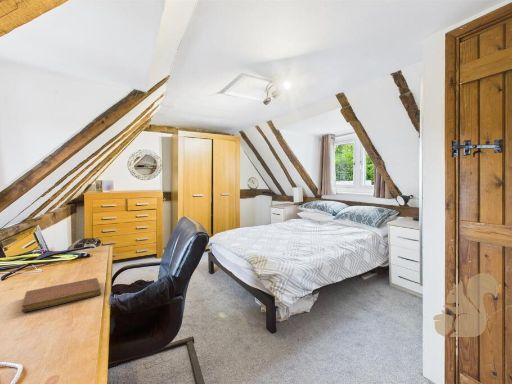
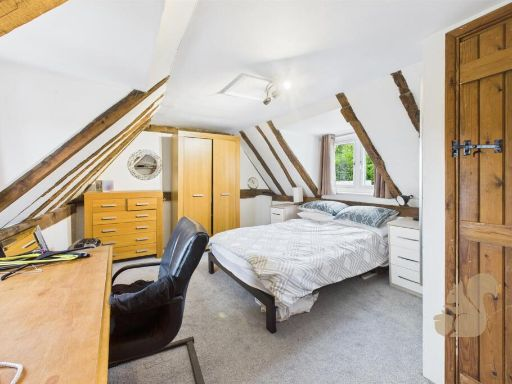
- notebook [21,277,102,313]
